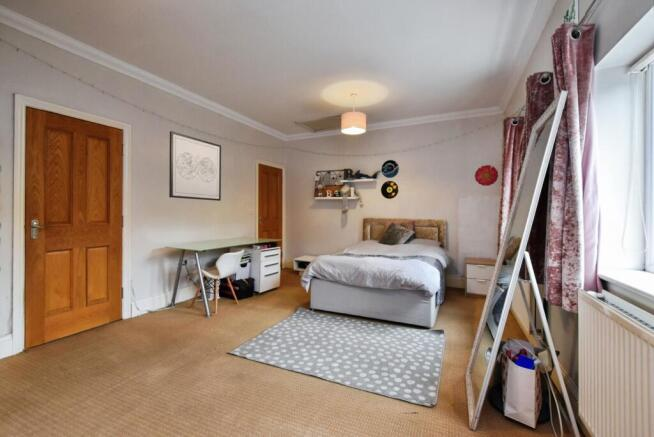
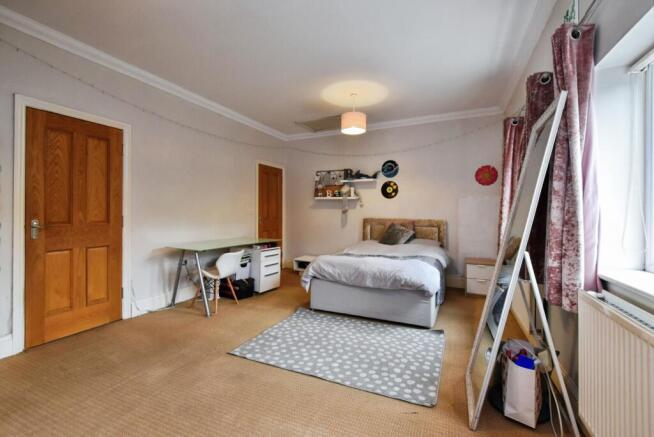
- wall art [168,130,222,202]
